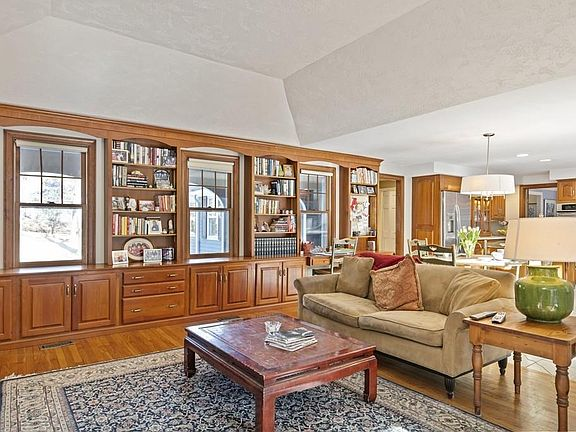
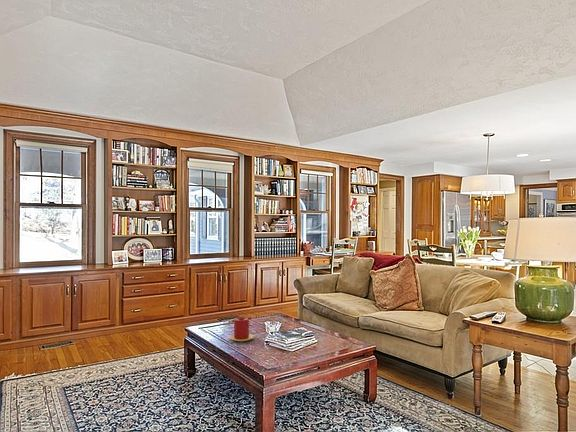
+ candle [228,316,255,342]
